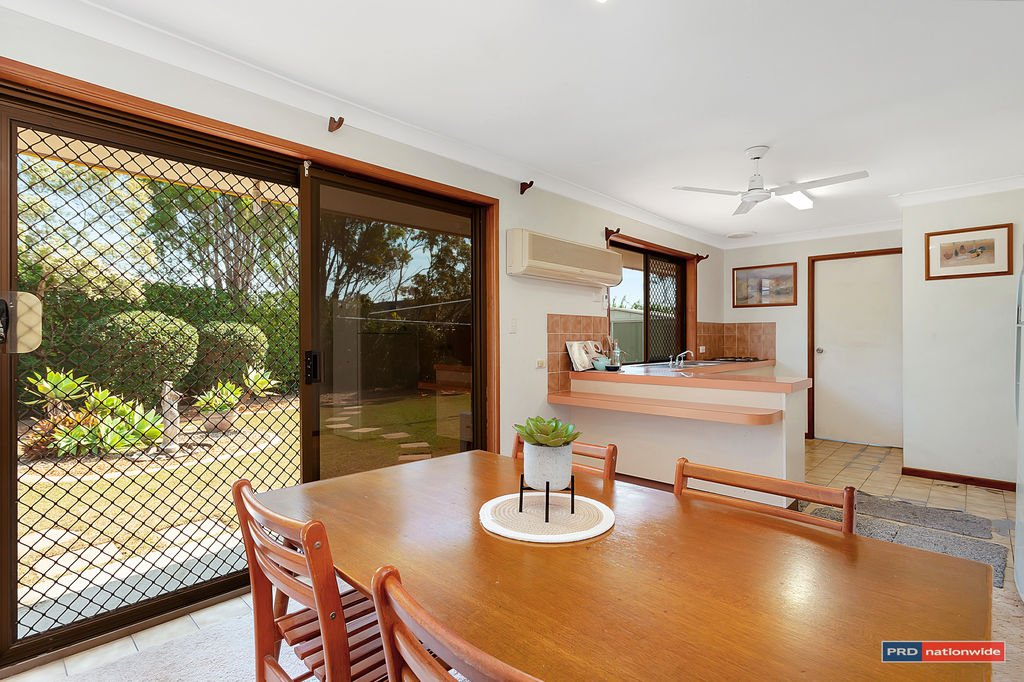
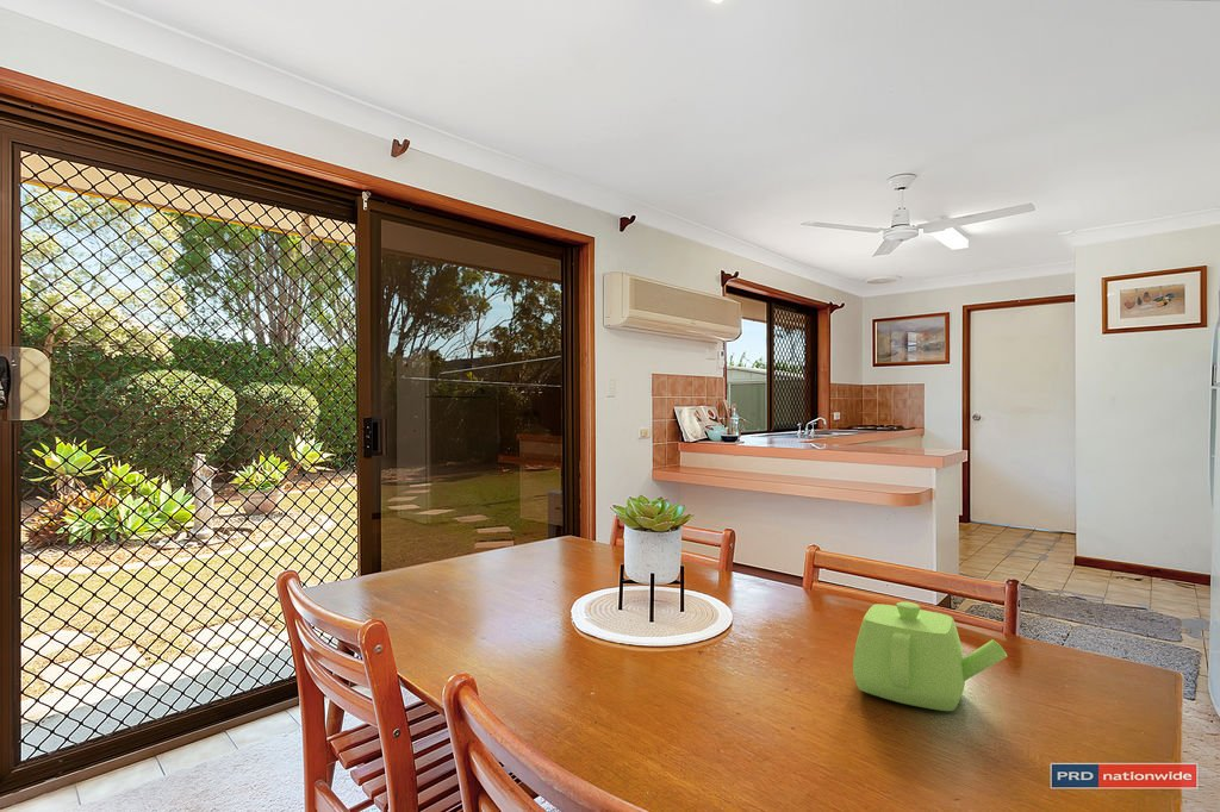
+ teapot [852,601,1008,712]
